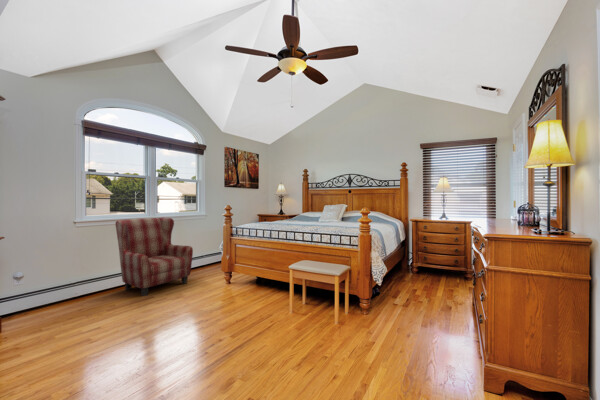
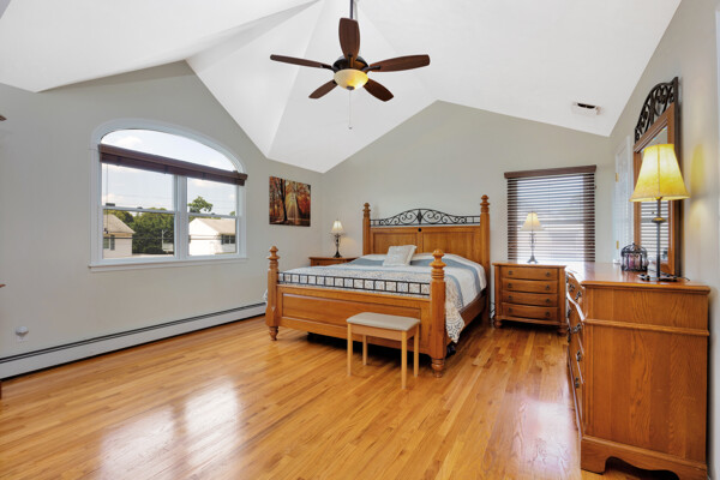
- armchair [115,216,194,298]
